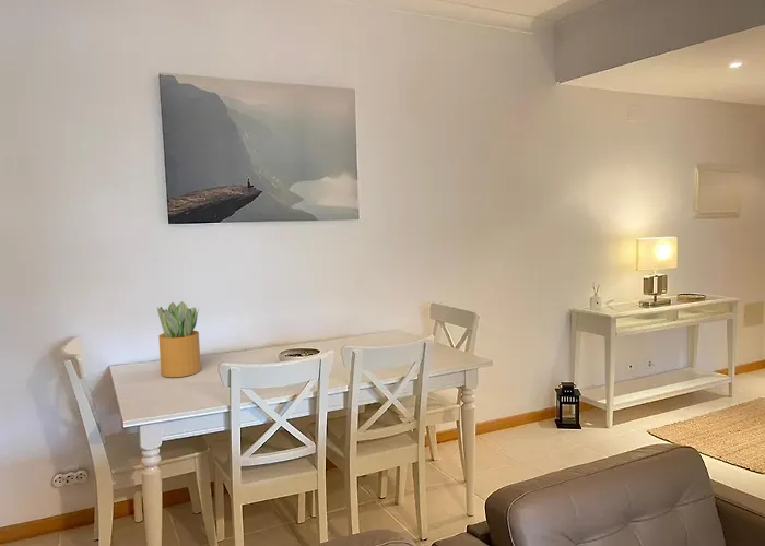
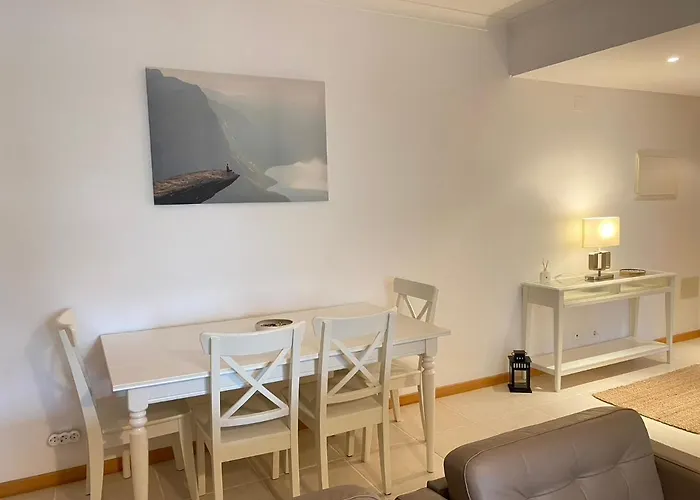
- potted plant [156,300,202,378]
